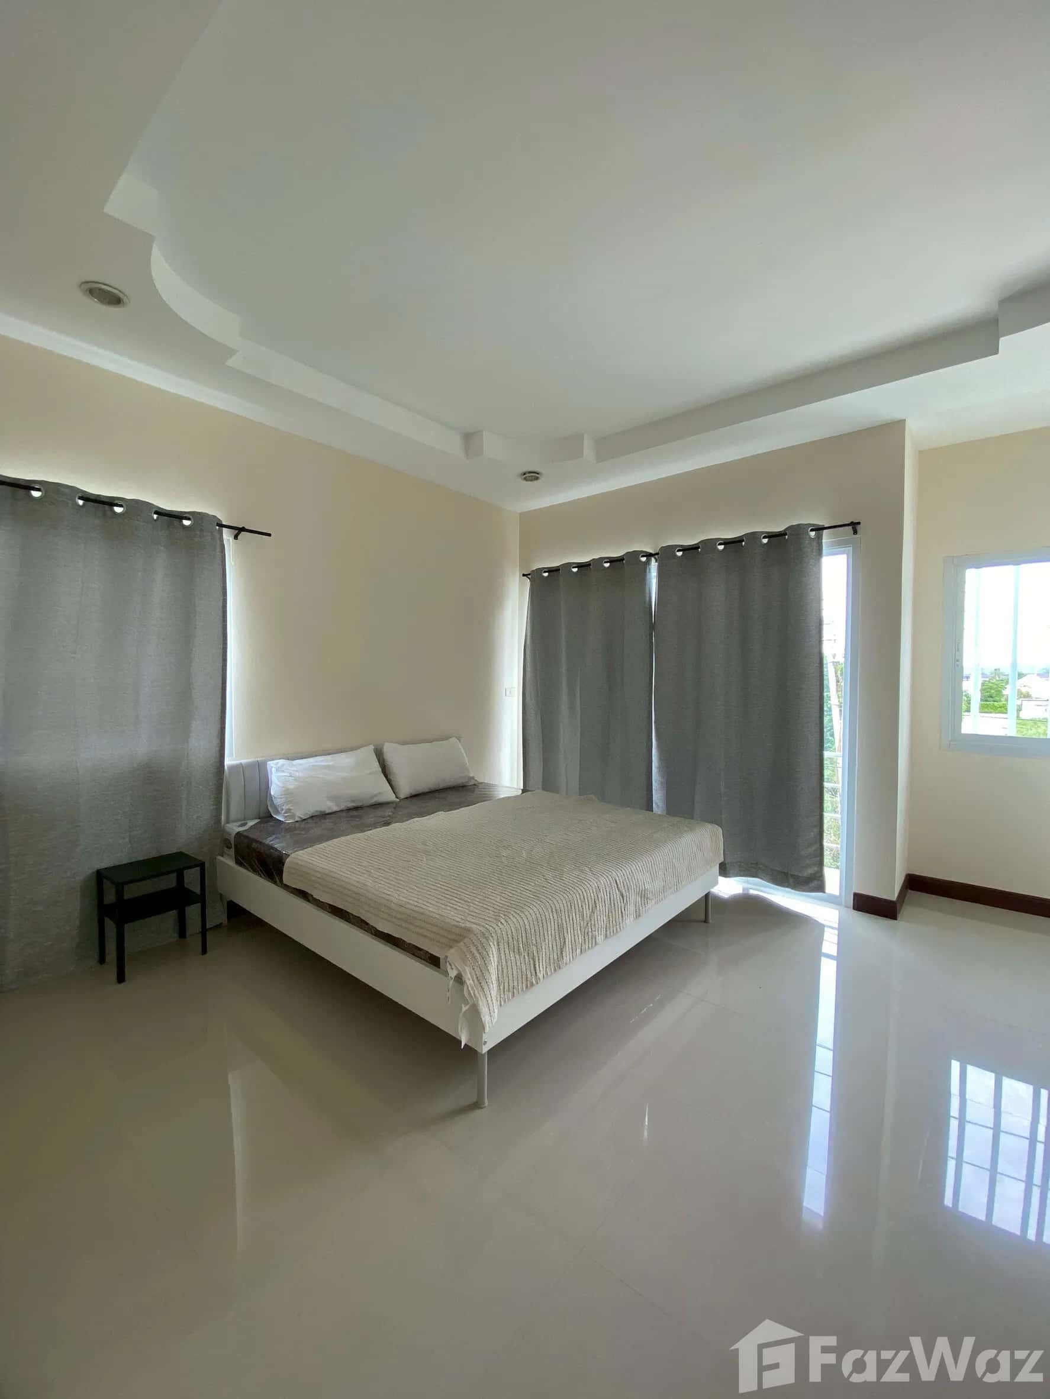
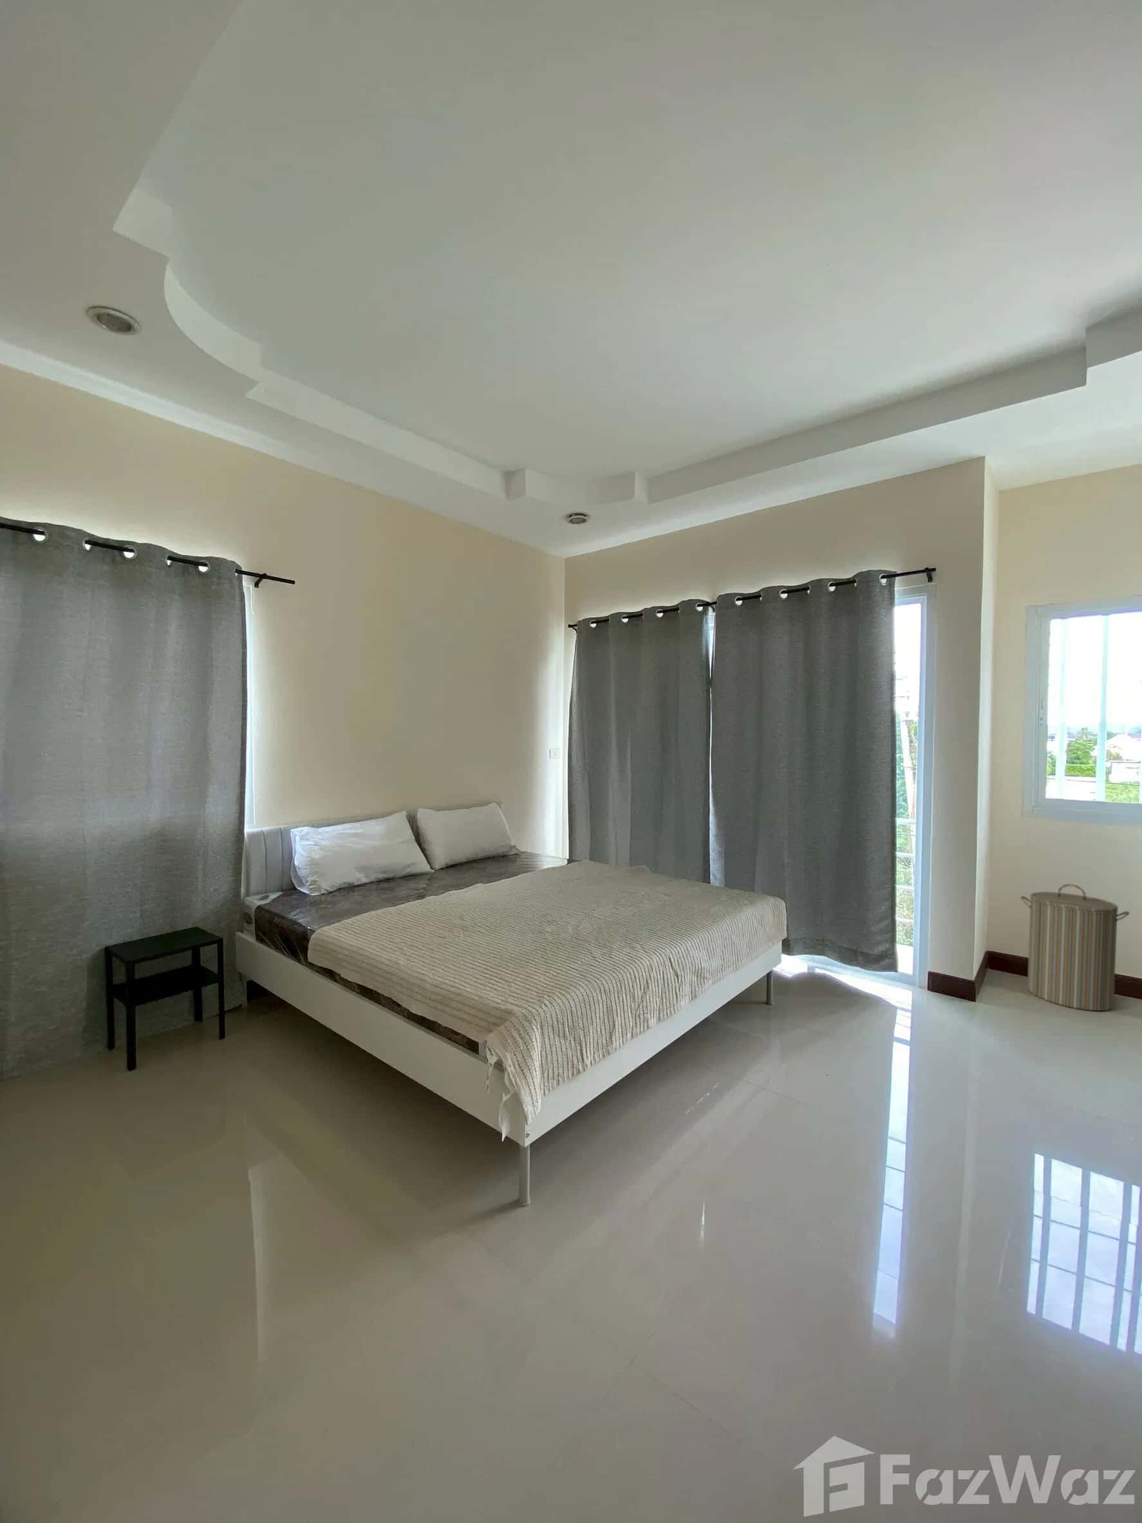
+ laundry hamper [1021,883,1130,1012]
